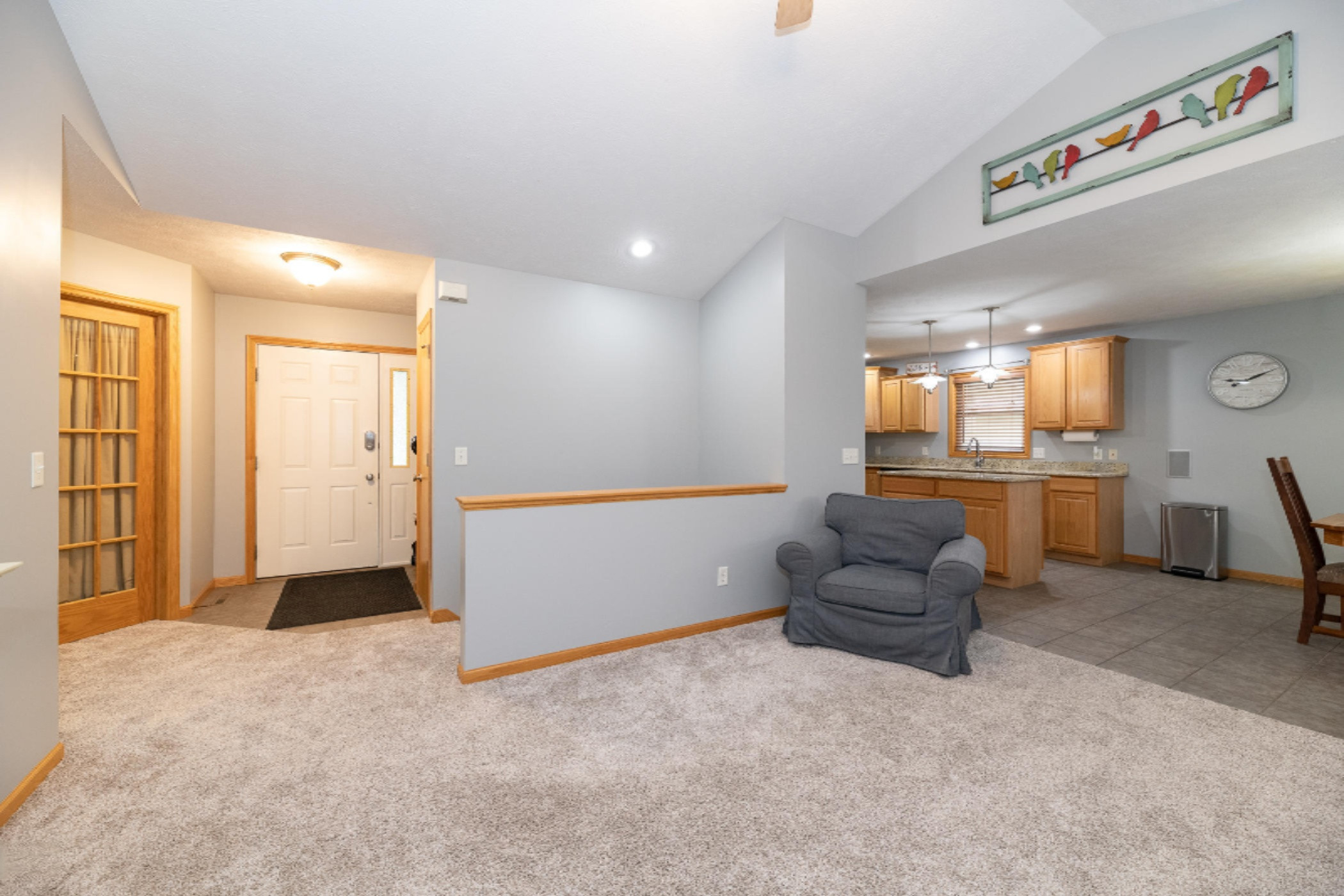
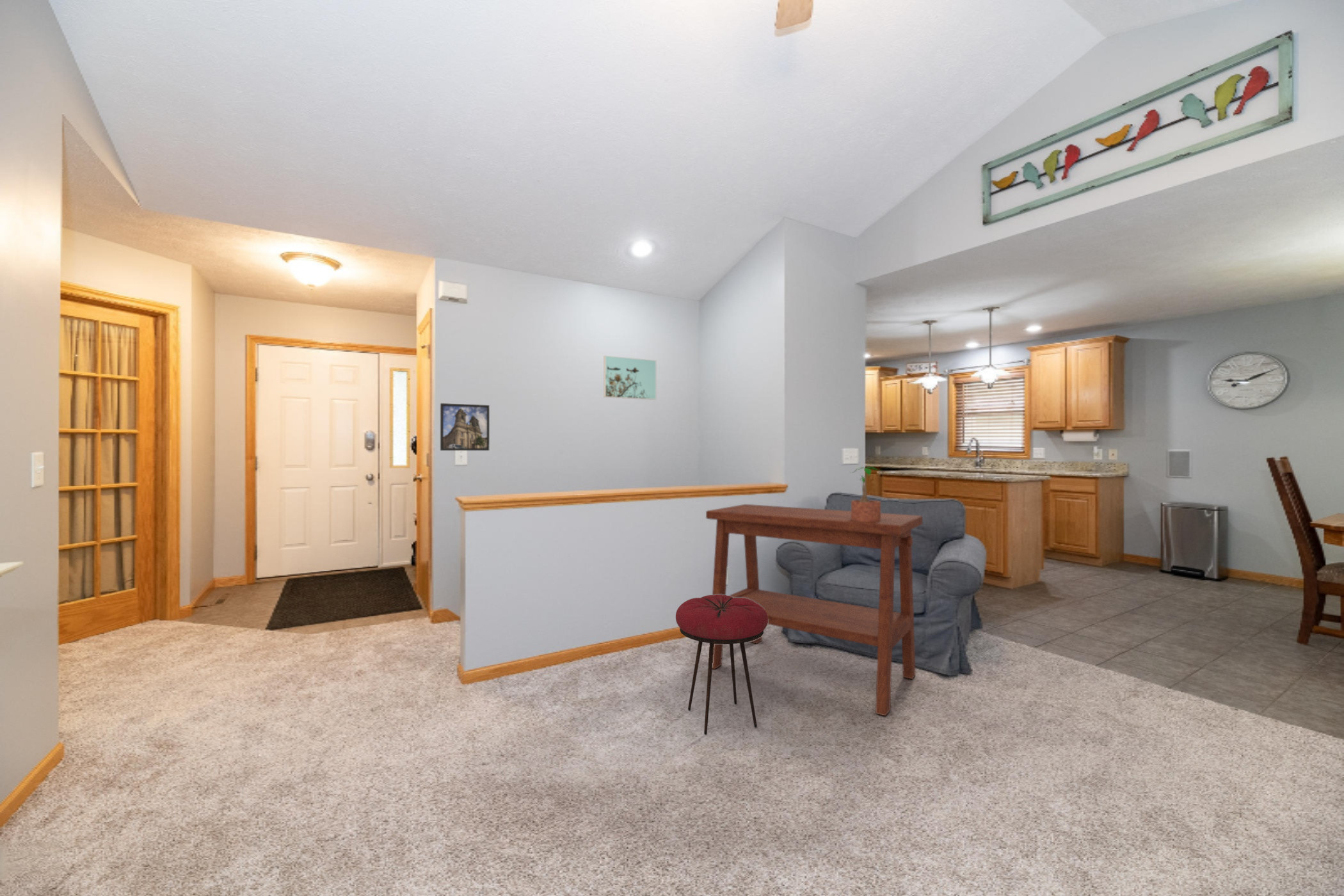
+ side table [705,504,923,716]
+ potted plant [849,466,883,522]
+ stool [675,595,768,735]
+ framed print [440,403,490,451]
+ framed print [603,355,657,401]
